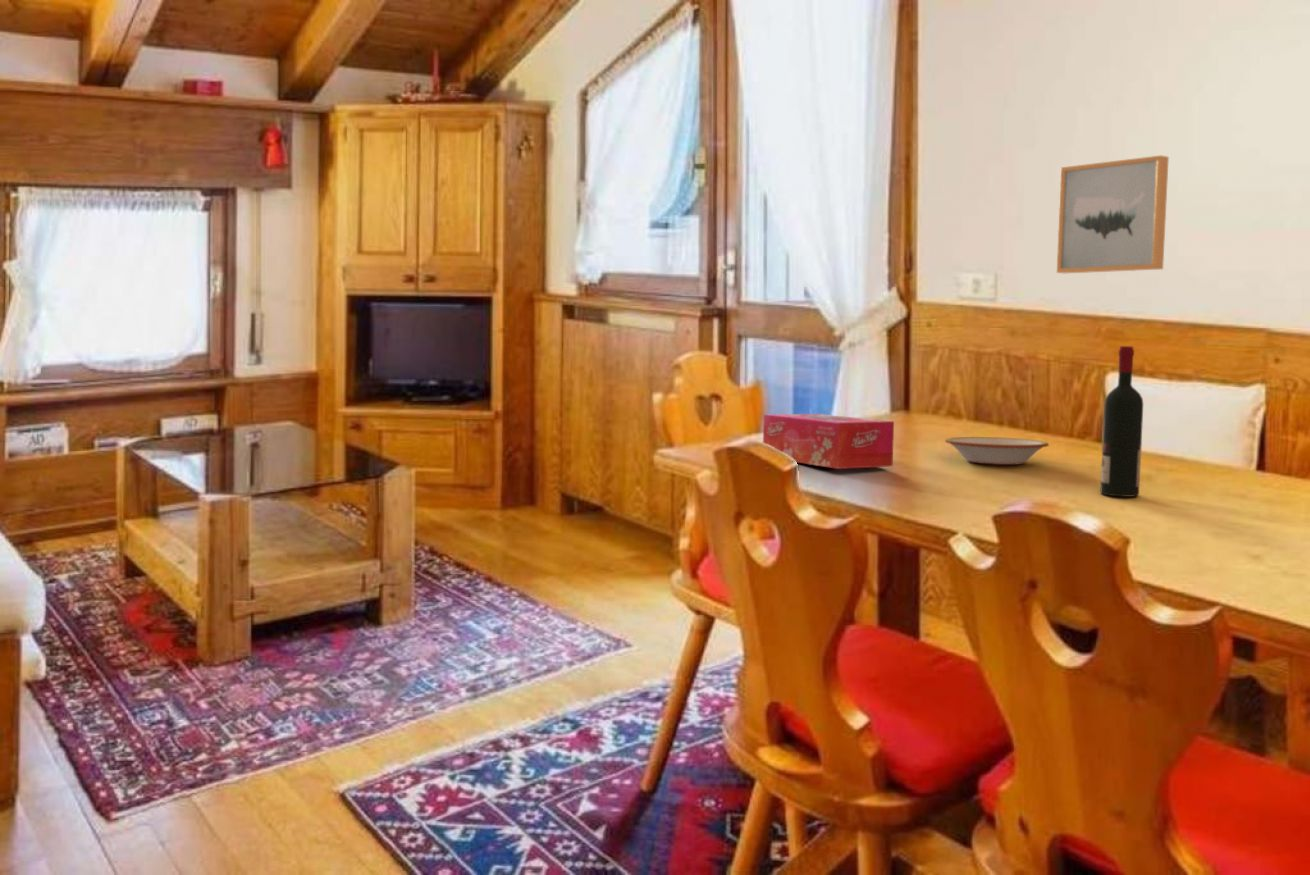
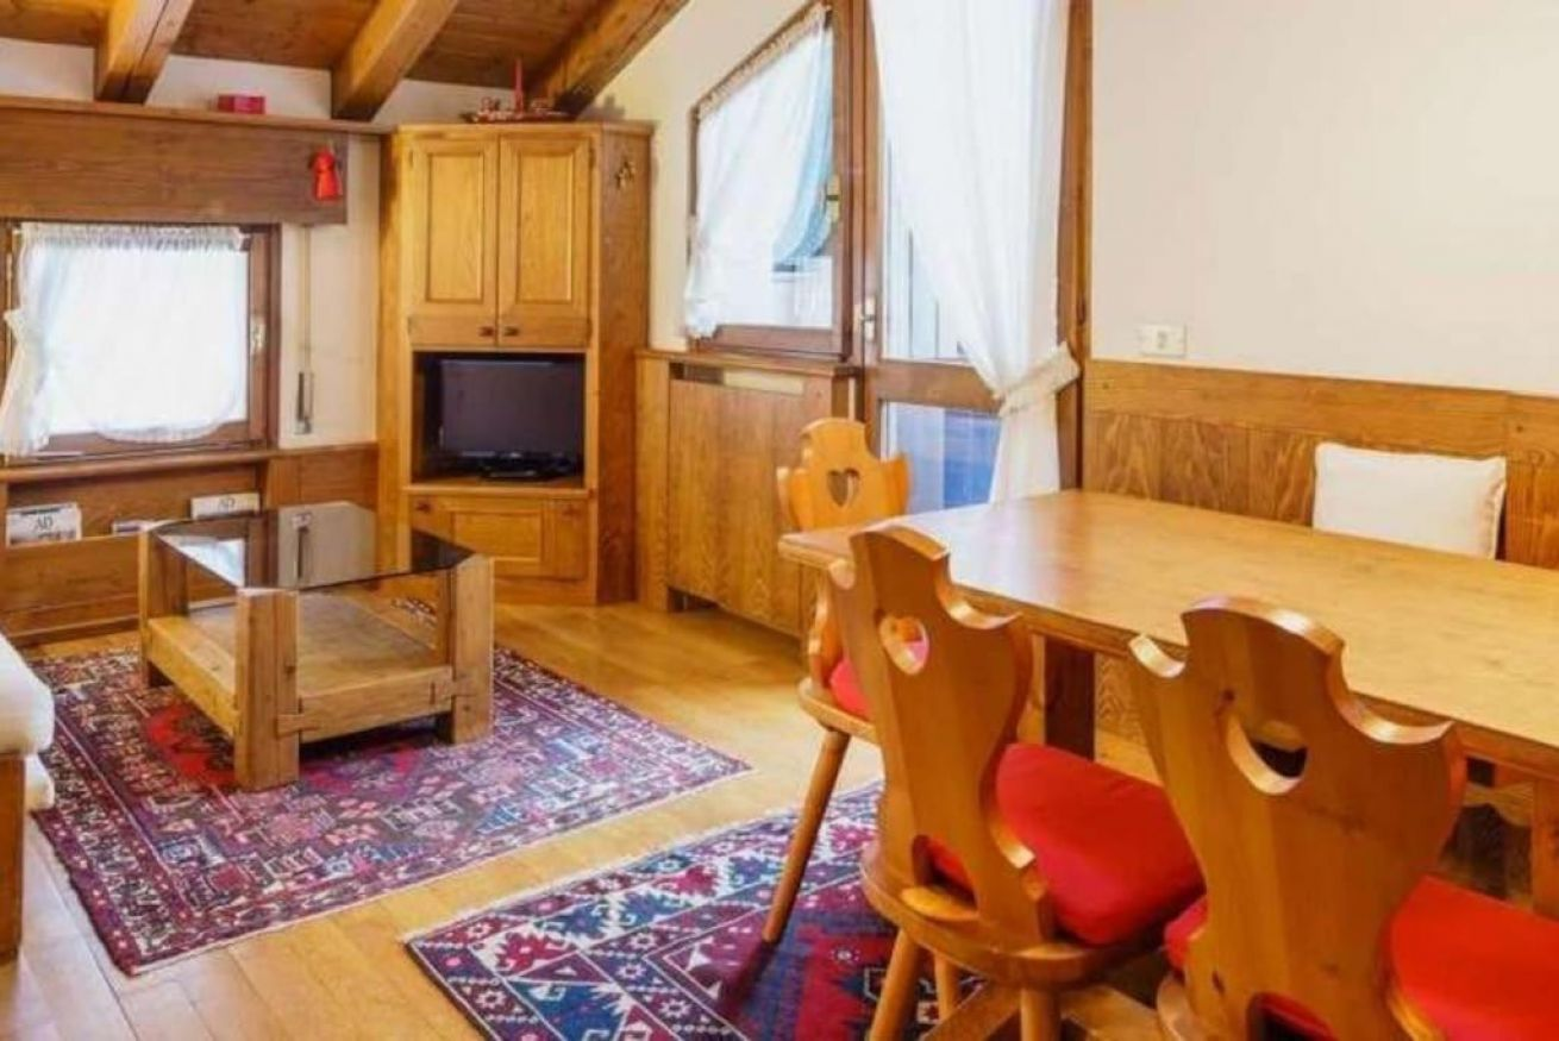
- tissue box [762,413,895,470]
- bowl [944,436,1050,466]
- alcohol [1099,345,1144,498]
- wall art [1056,154,1170,274]
